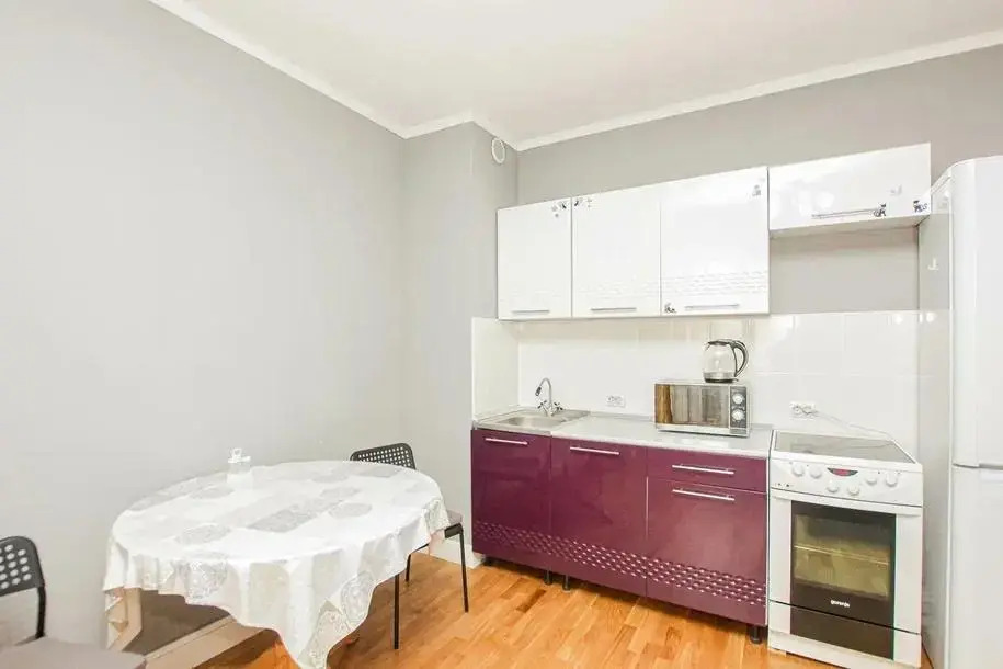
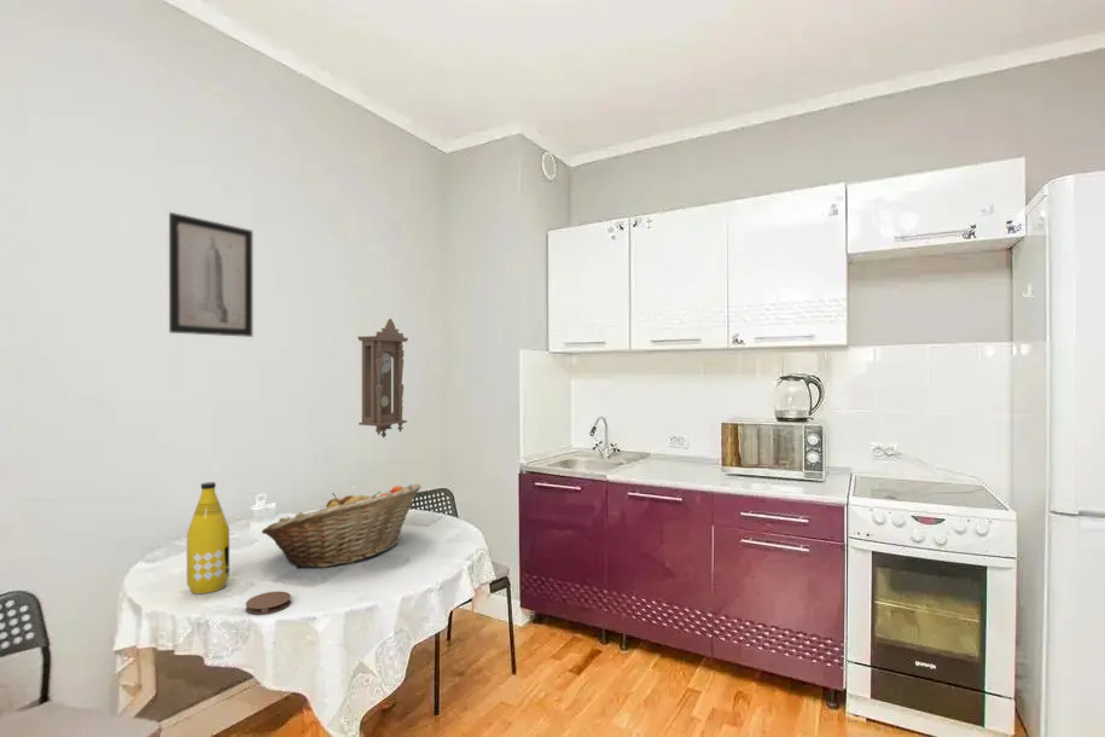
+ fruit basket [261,482,423,569]
+ bottle [186,481,231,594]
+ pendulum clock [356,318,409,439]
+ coaster [245,591,292,616]
+ wall art [168,211,254,338]
